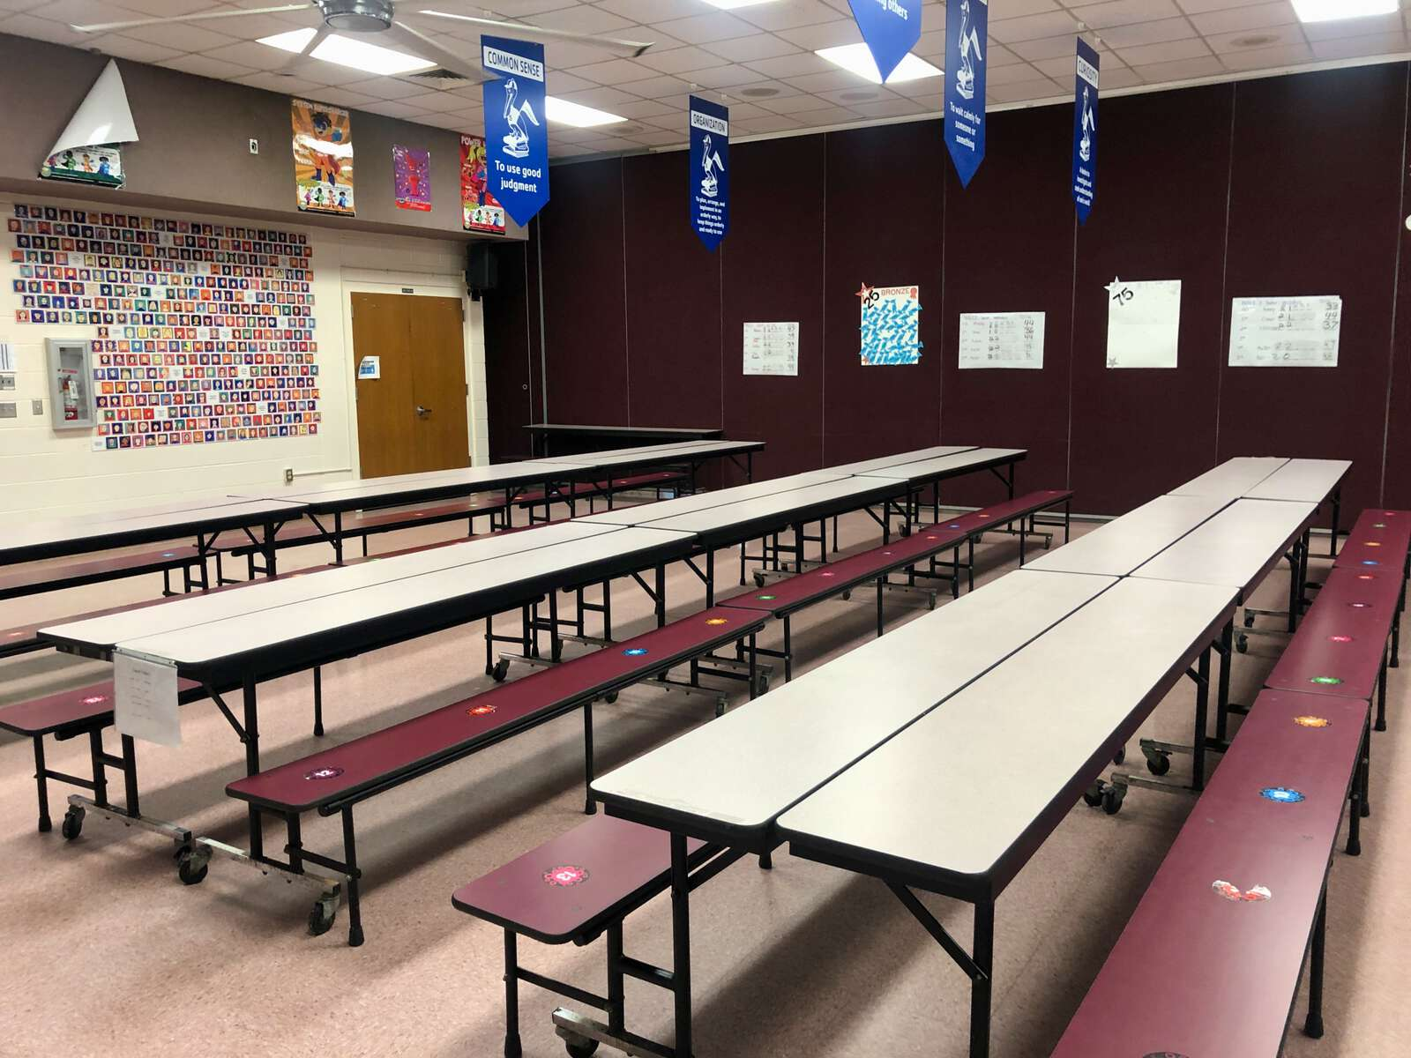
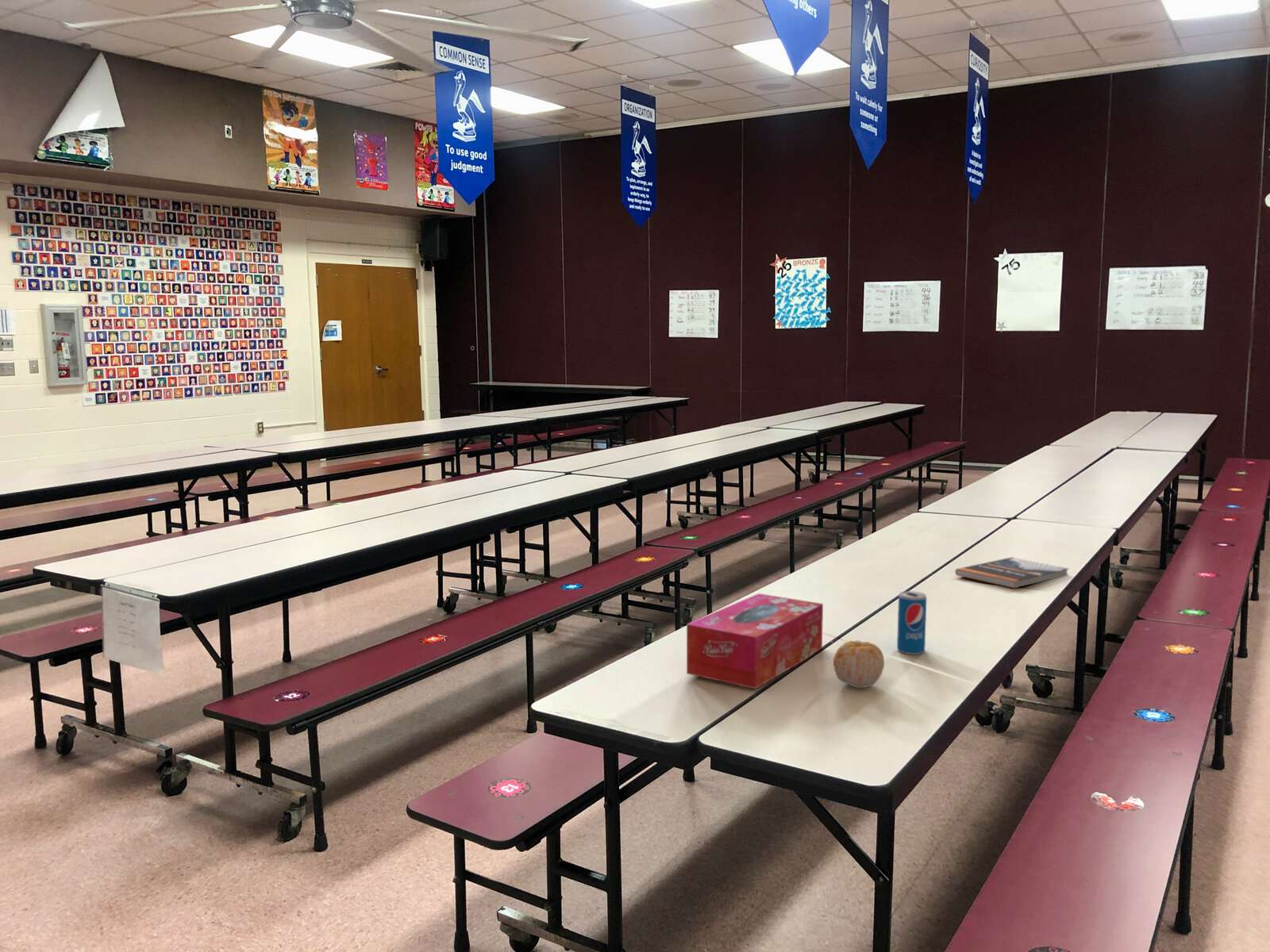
+ book [954,556,1070,589]
+ beverage can [896,590,927,655]
+ fruit [833,639,885,689]
+ tissue box [686,593,824,689]
